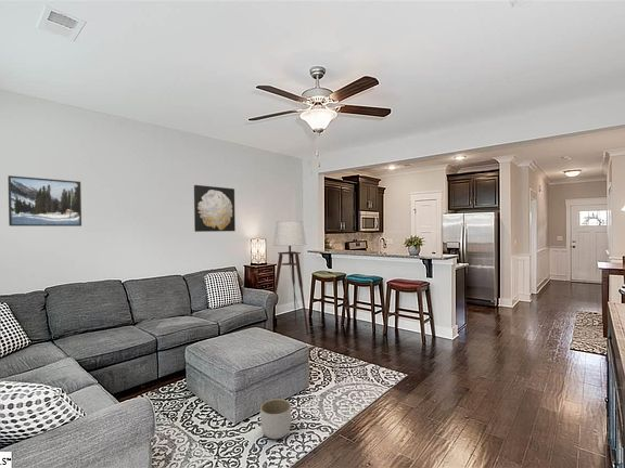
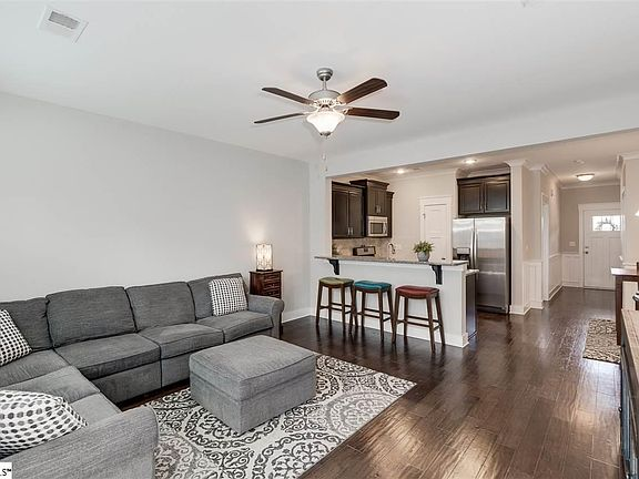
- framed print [7,174,82,227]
- planter [259,398,292,440]
- floor lamp [272,220,322,336]
- wall art [193,184,237,233]
